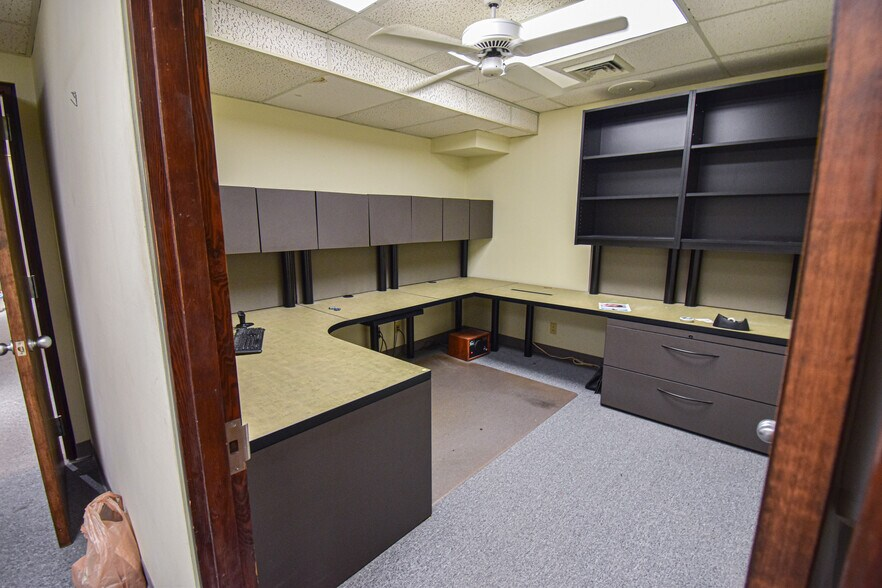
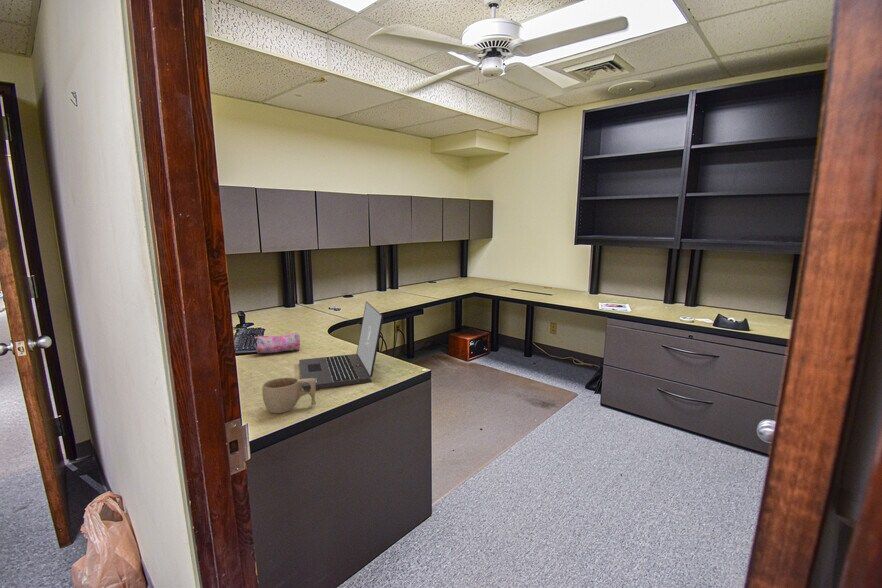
+ pencil case [253,332,301,354]
+ cup [261,377,317,414]
+ laptop [298,300,384,391]
